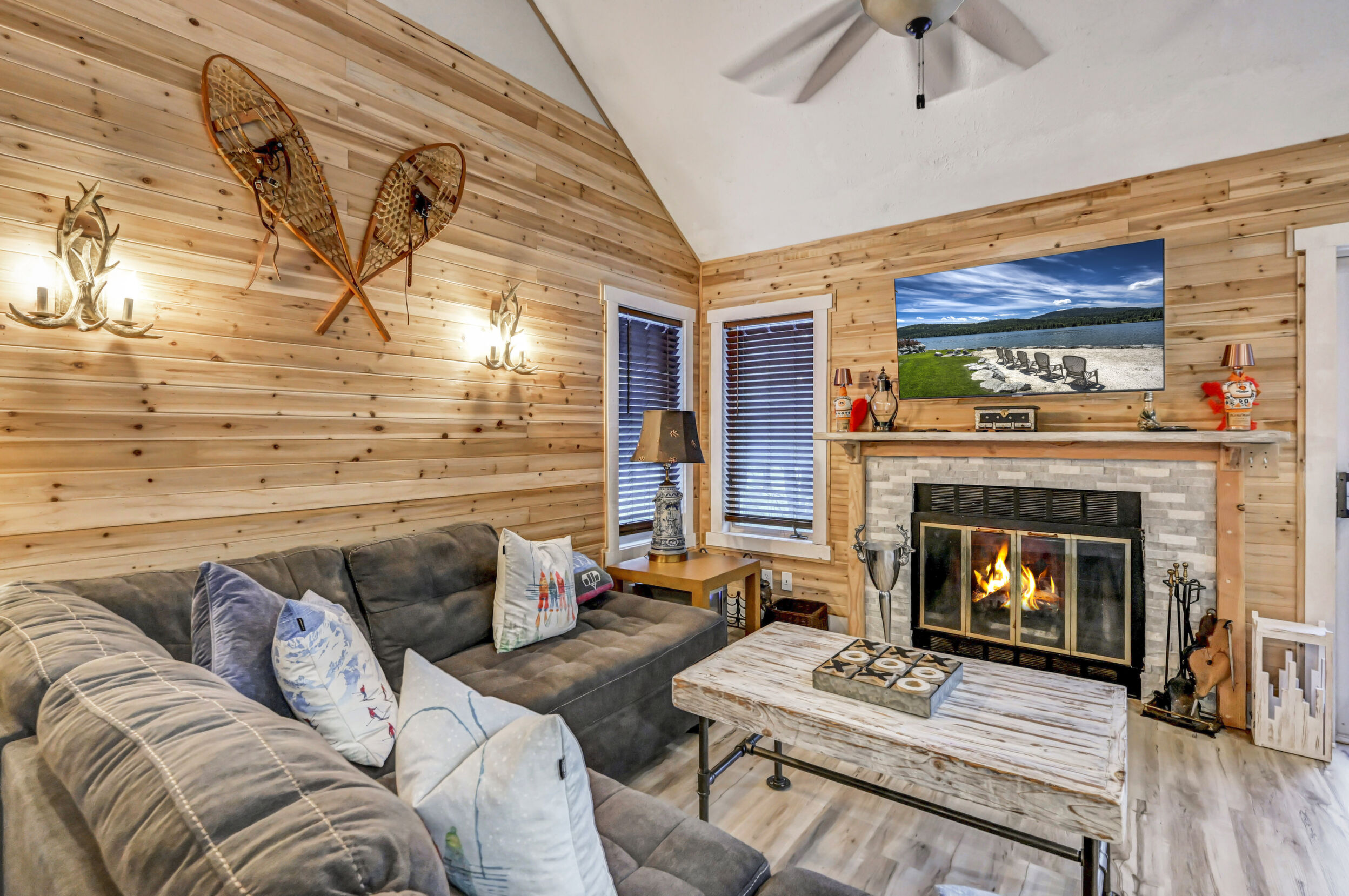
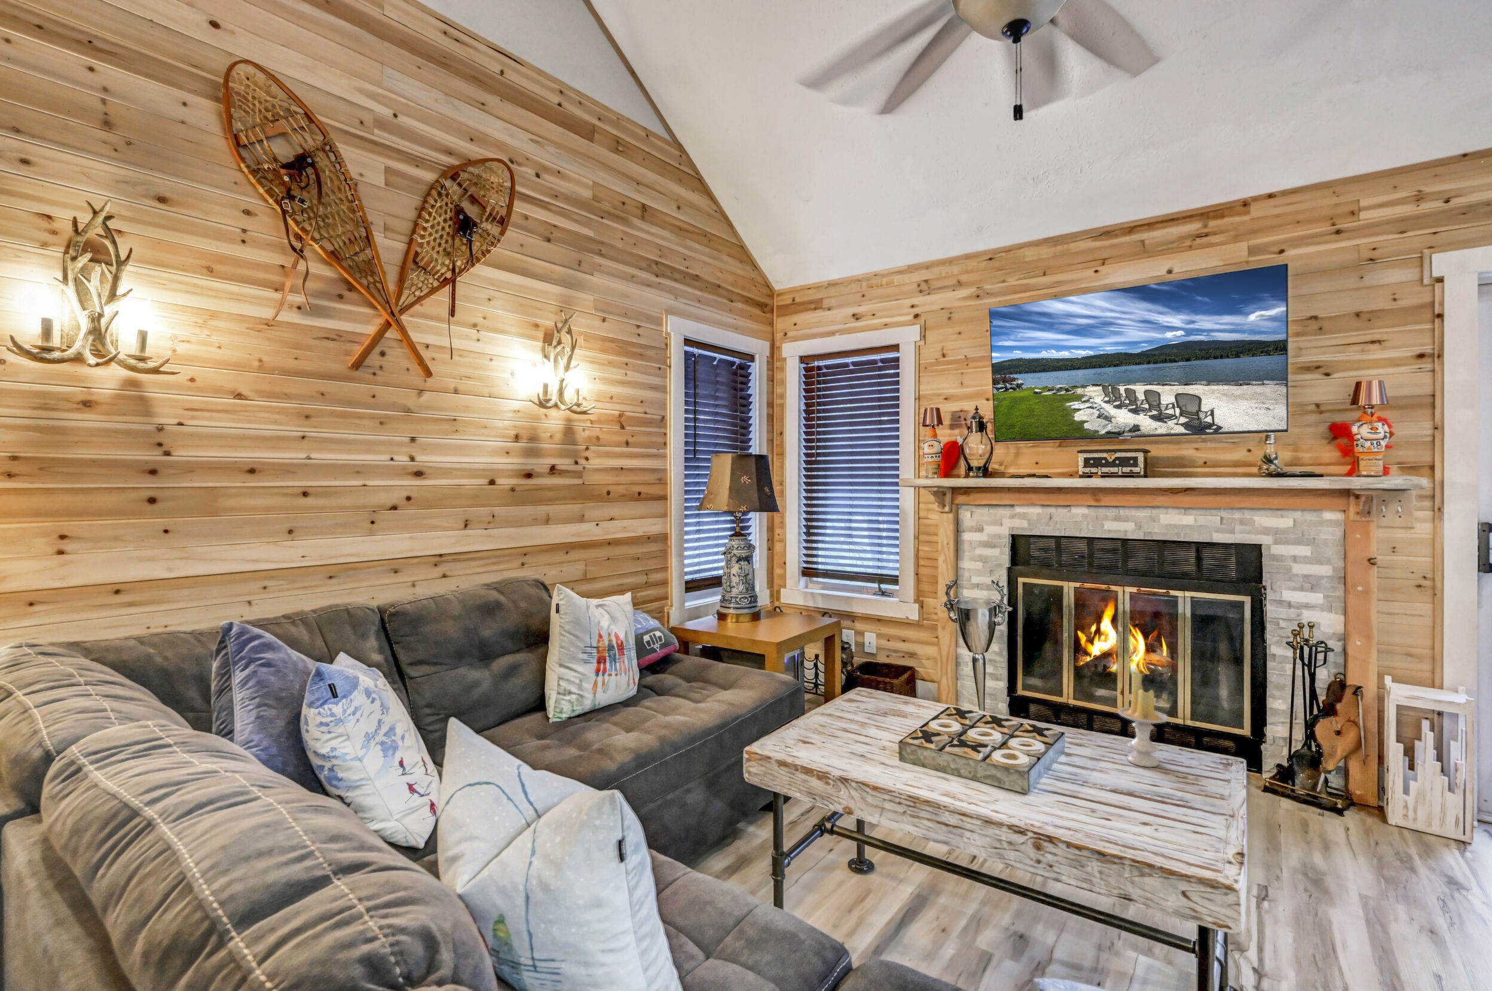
+ candle [1117,671,1170,768]
